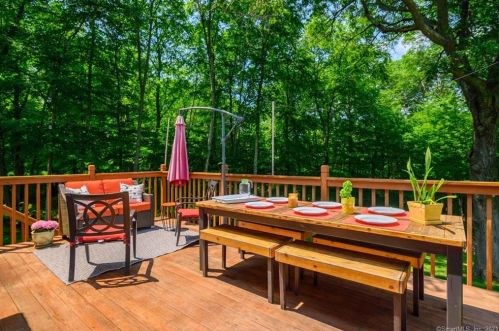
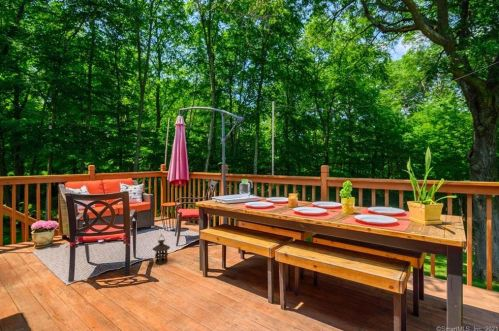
+ lantern [152,233,171,265]
